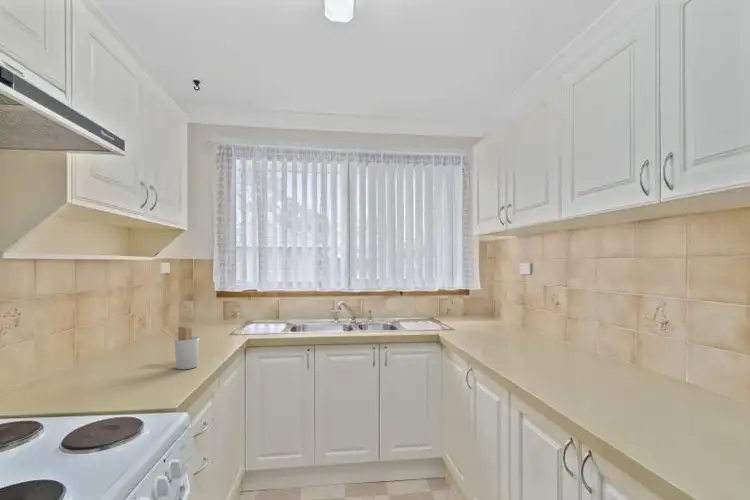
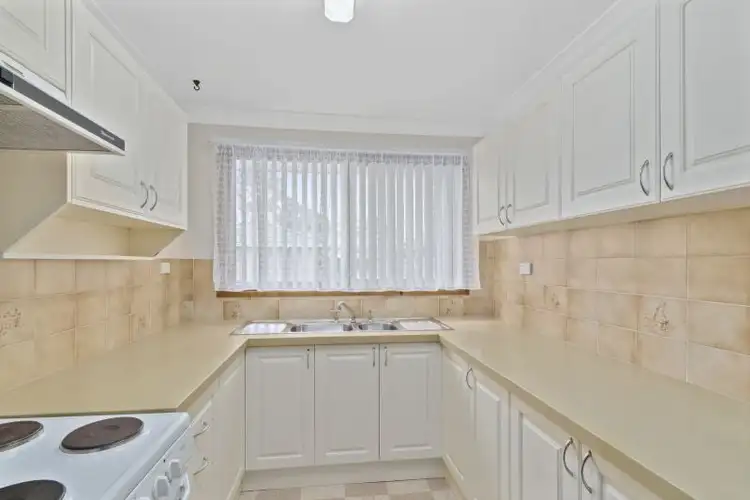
- utensil holder [160,324,200,370]
